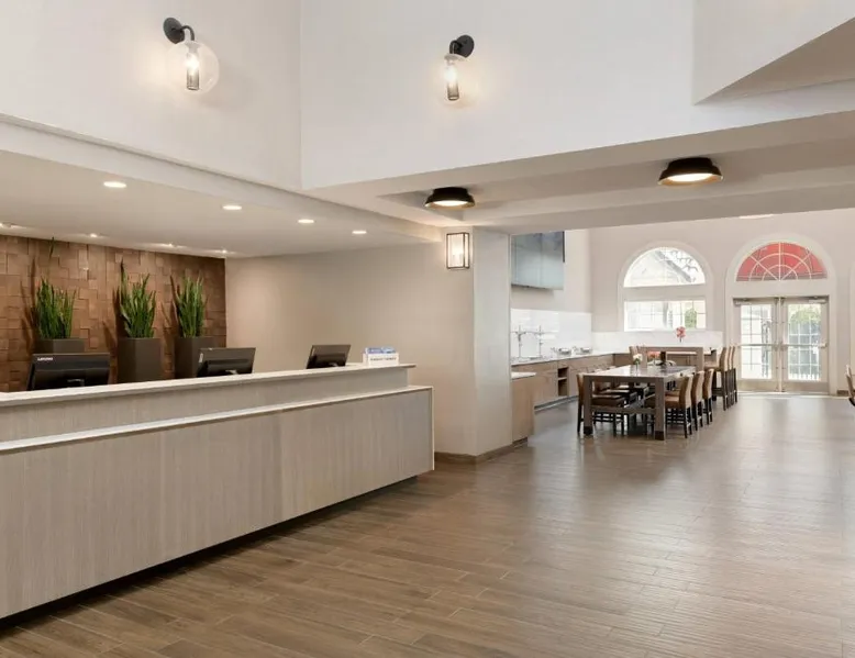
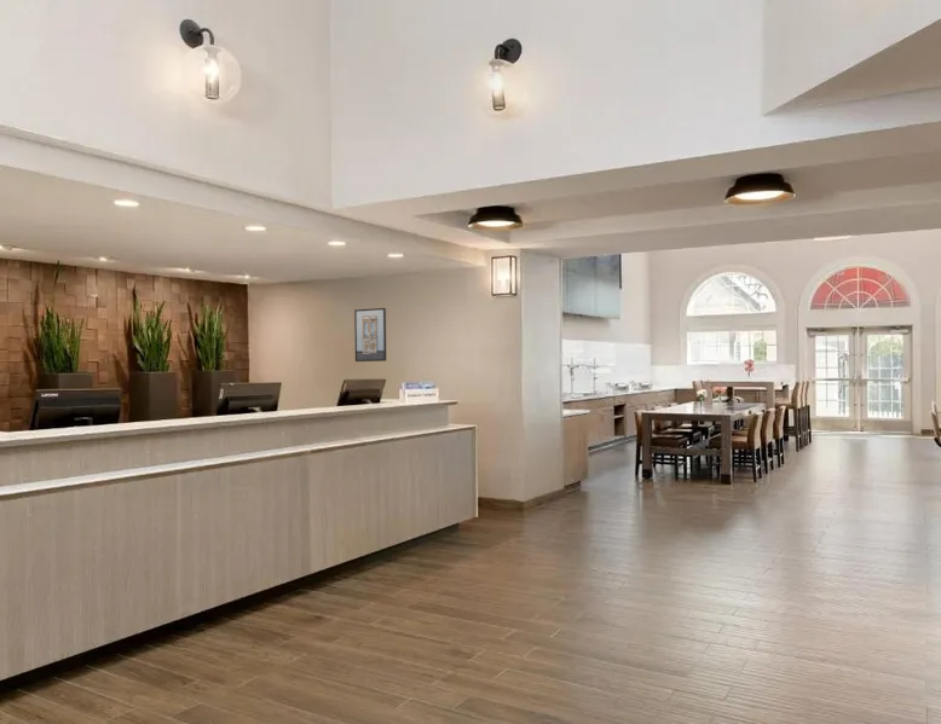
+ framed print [353,307,387,363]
